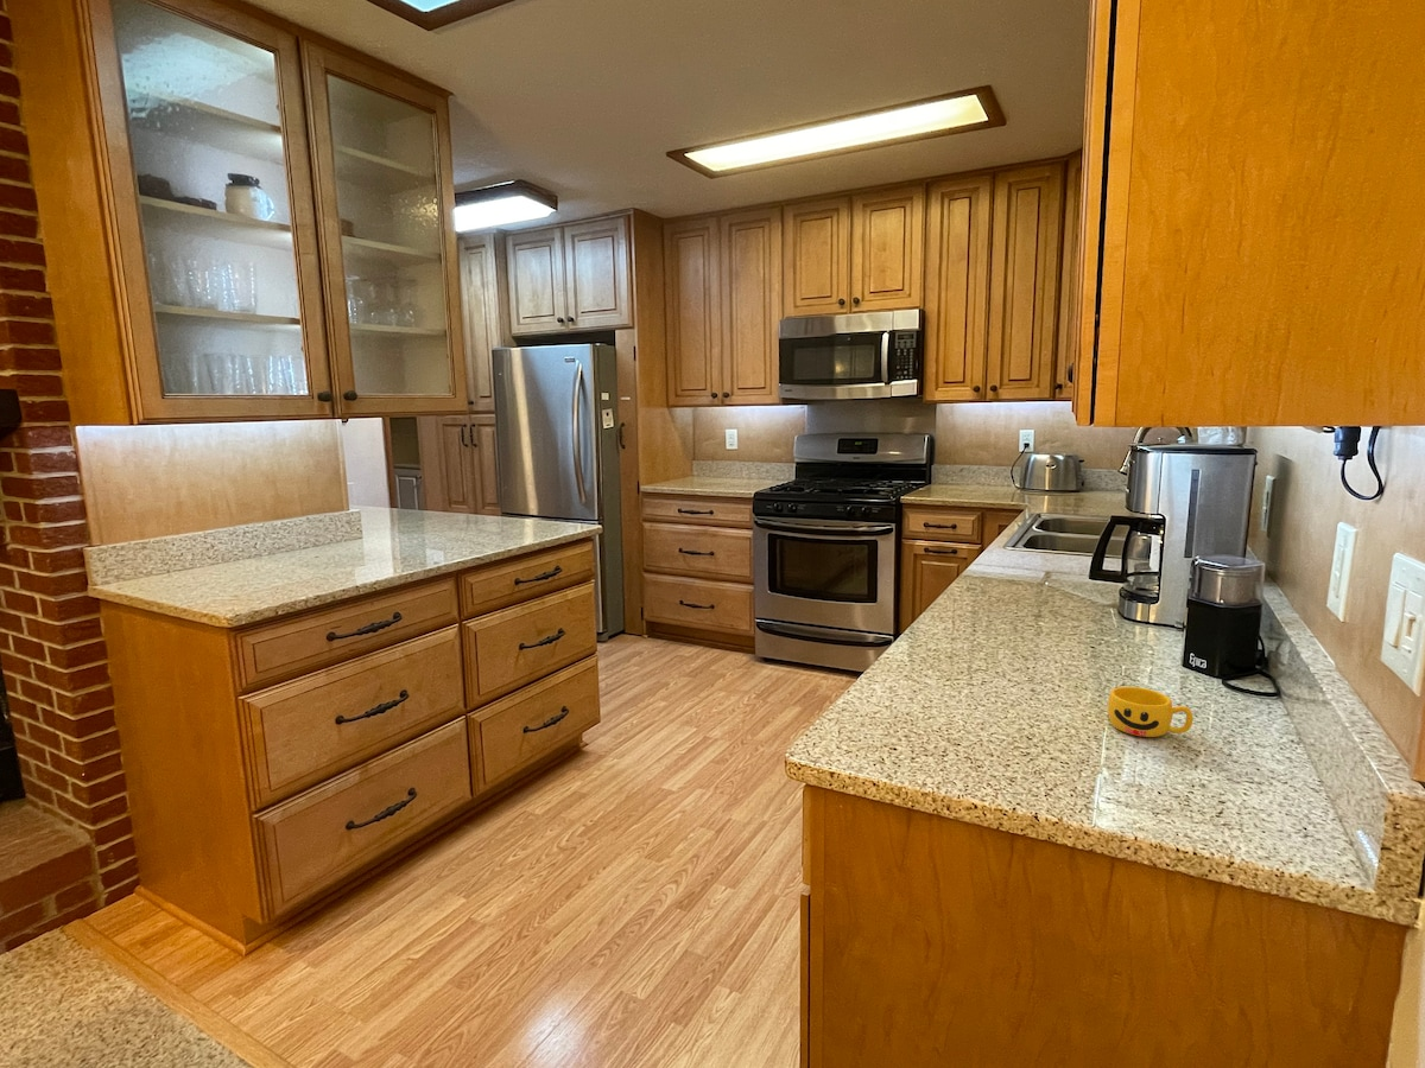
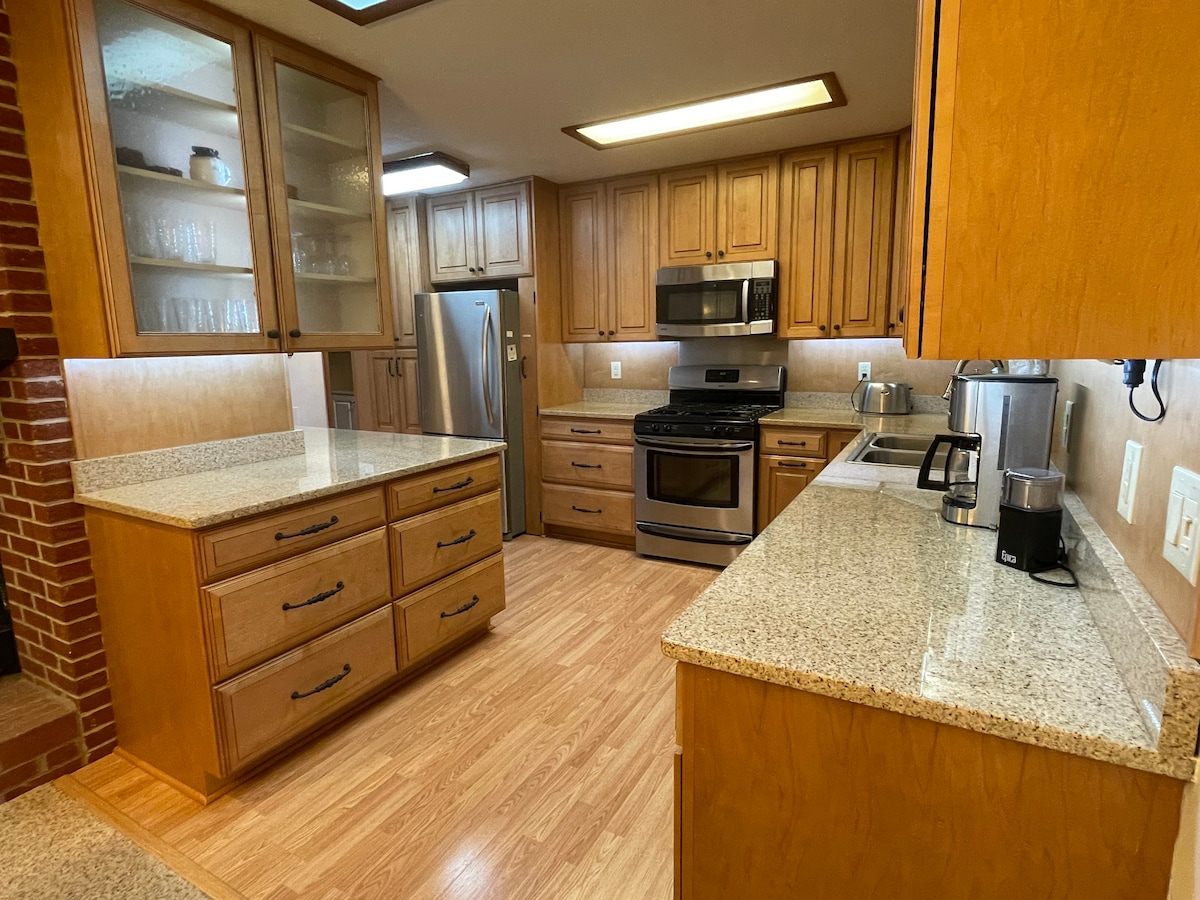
- cup [1107,686,1195,738]
